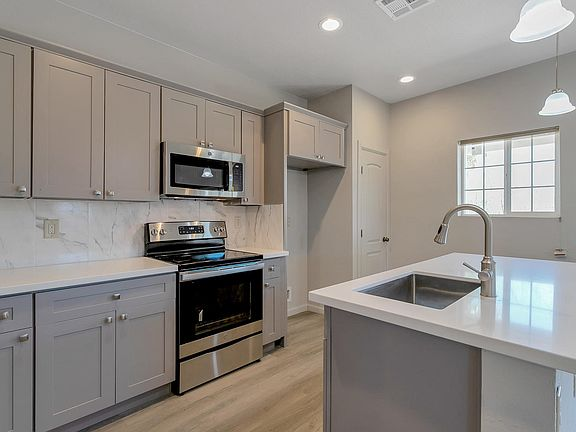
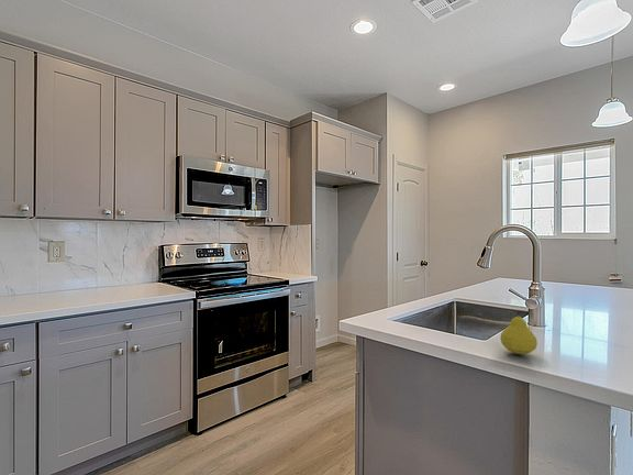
+ fruit [499,311,538,355]
